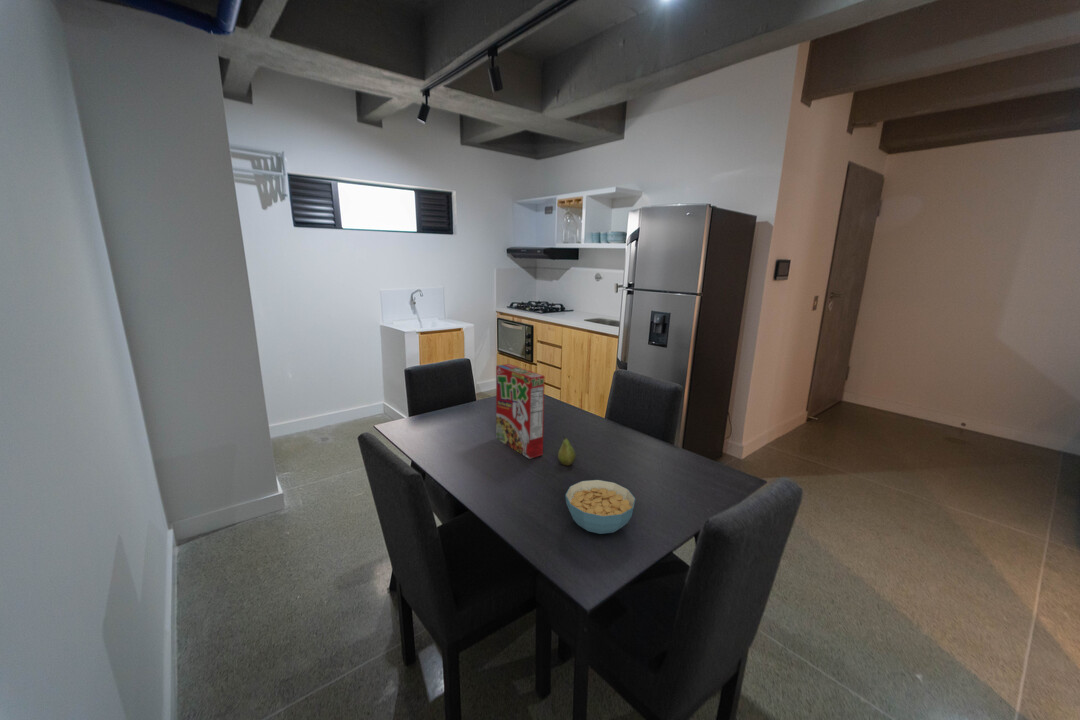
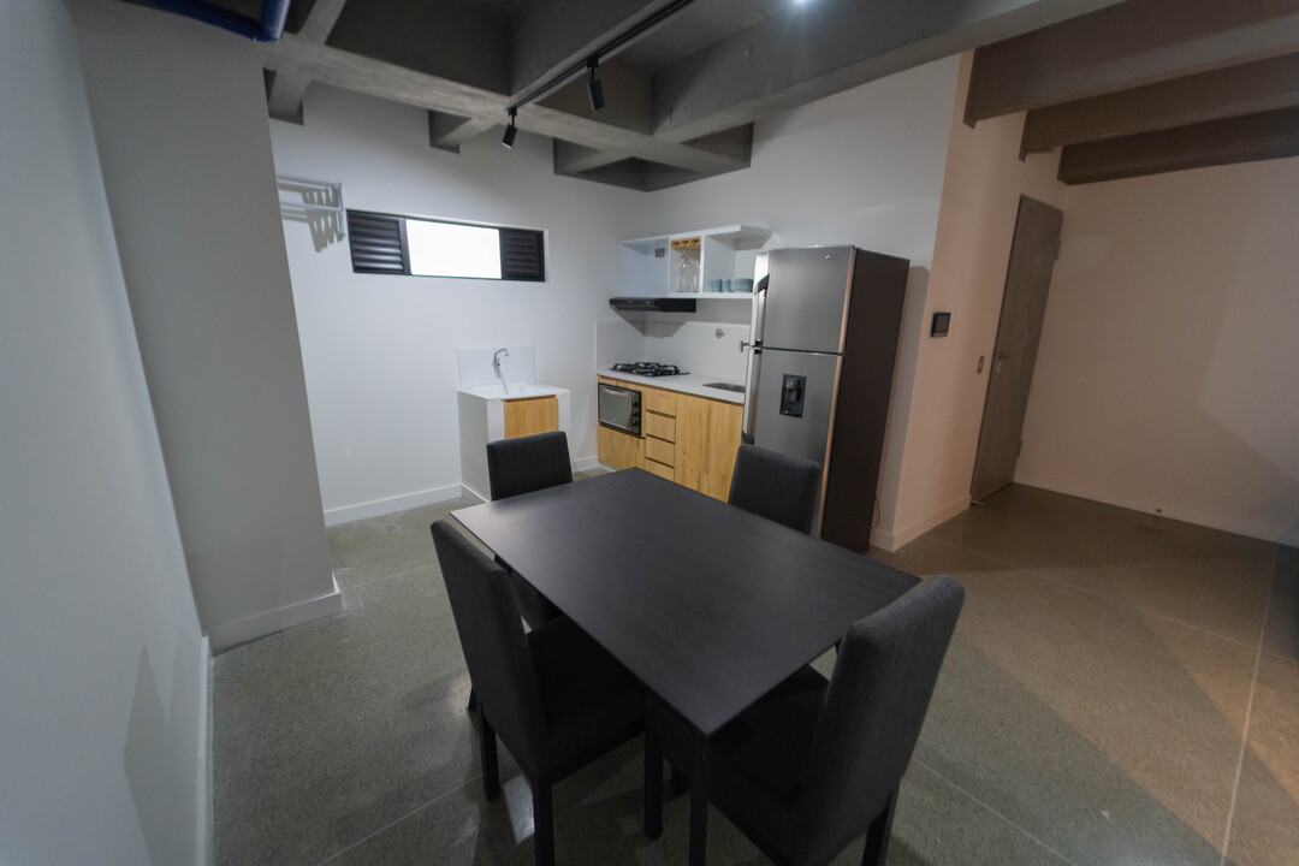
- fruit [557,435,577,466]
- cereal bowl [564,479,636,535]
- cereal box [495,363,546,460]
